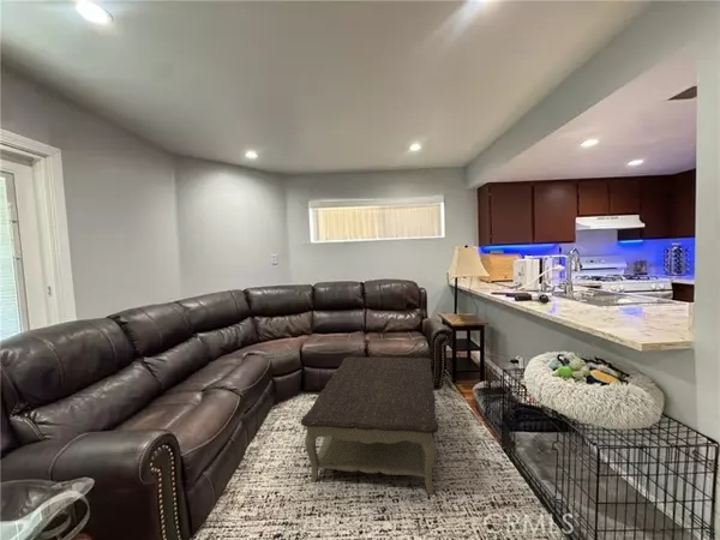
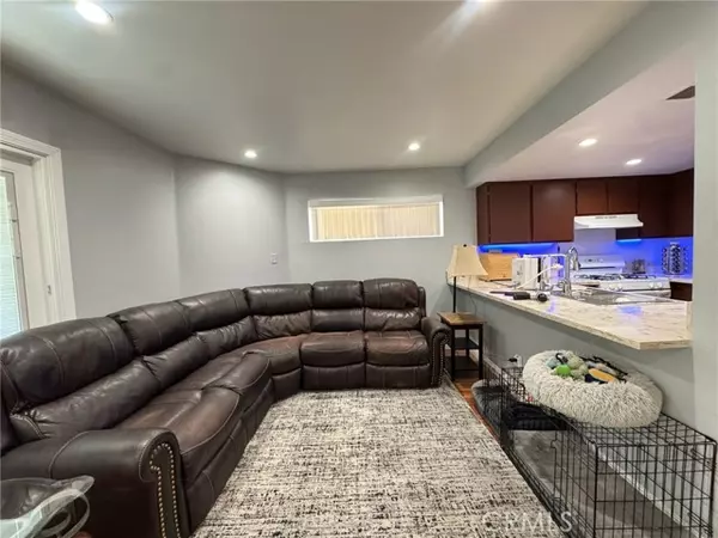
- coffee table [300,355,439,496]
